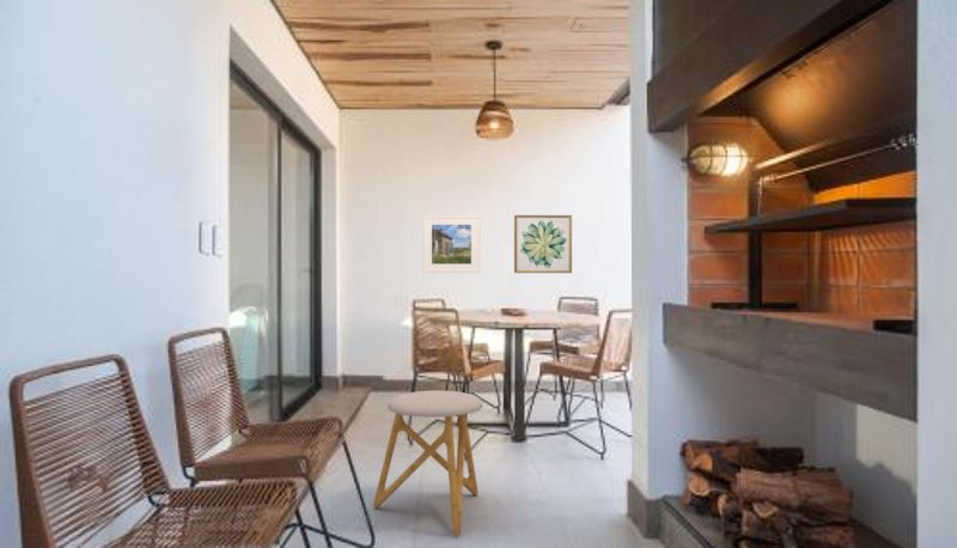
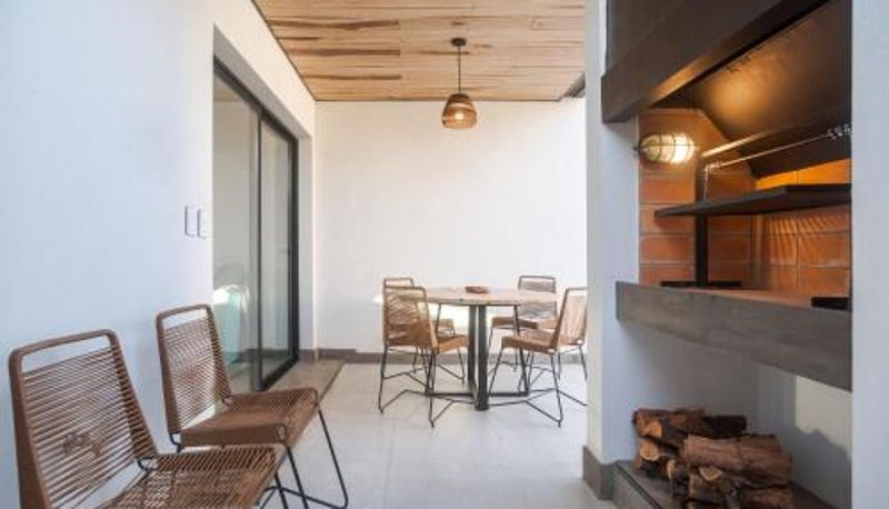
- wall art [513,214,573,274]
- stool [372,389,484,537]
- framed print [421,214,482,274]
